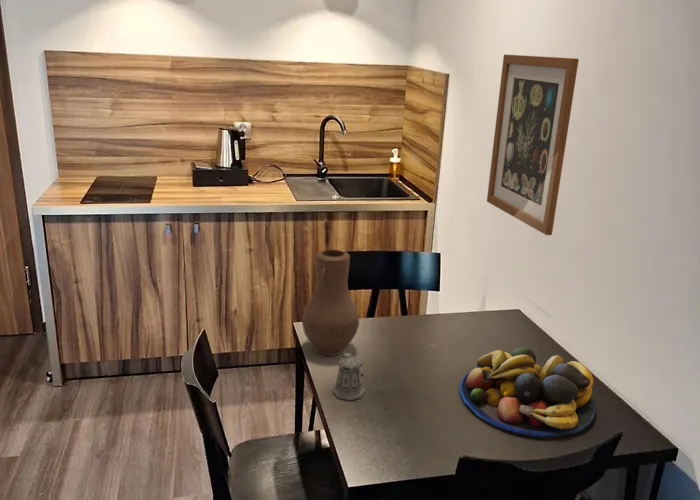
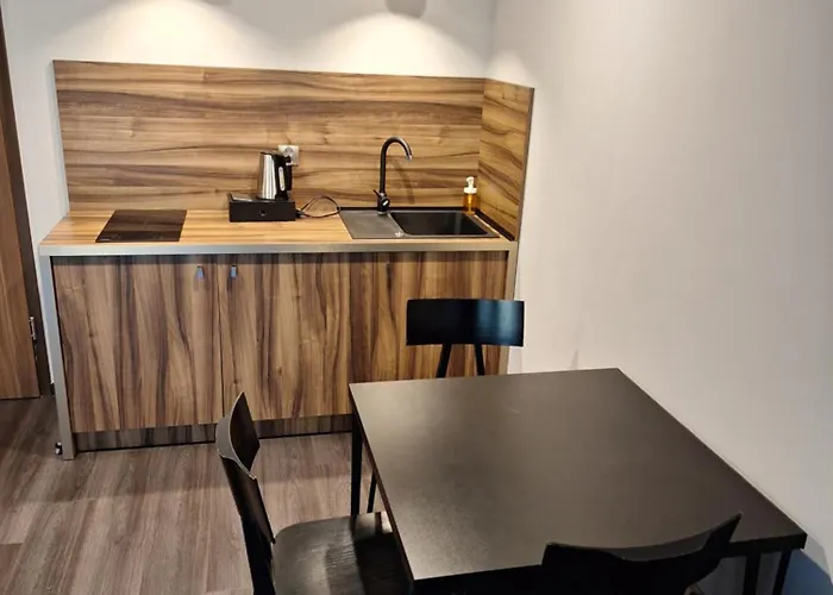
- pepper shaker [331,352,366,401]
- vase [301,248,360,357]
- wall art [486,53,580,236]
- fruit bowl [459,347,597,439]
